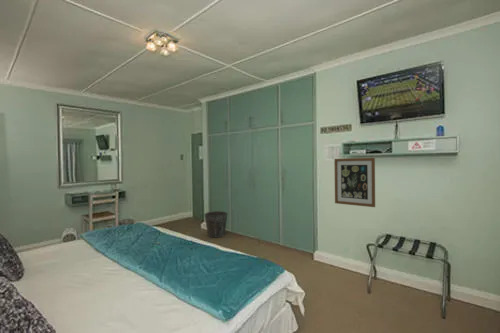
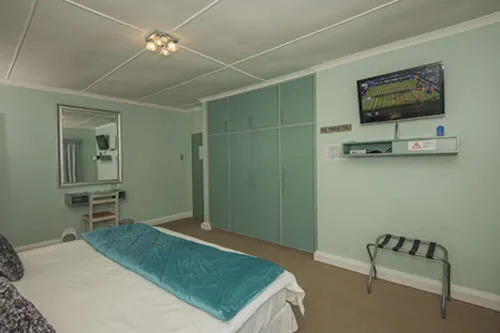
- wall art [333,157,376,208]
- waste bin [203,210,228,239]
